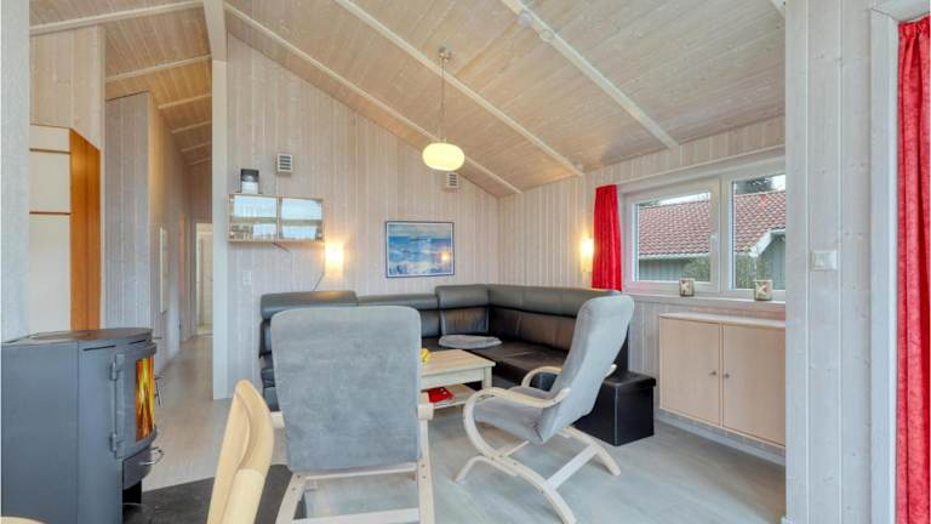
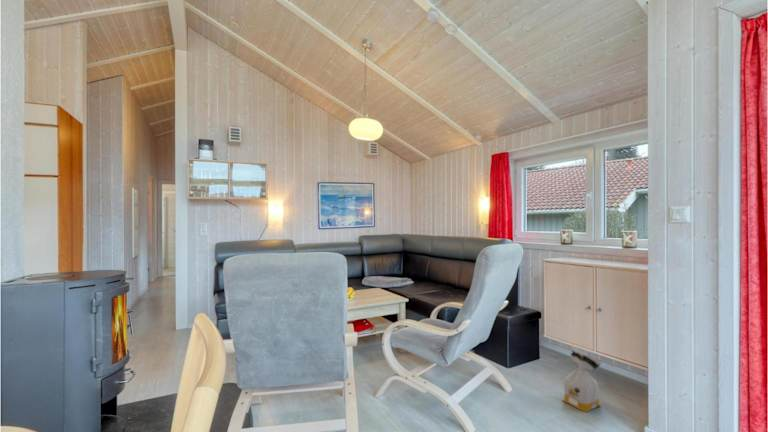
+ bag [561,346,603,413]
